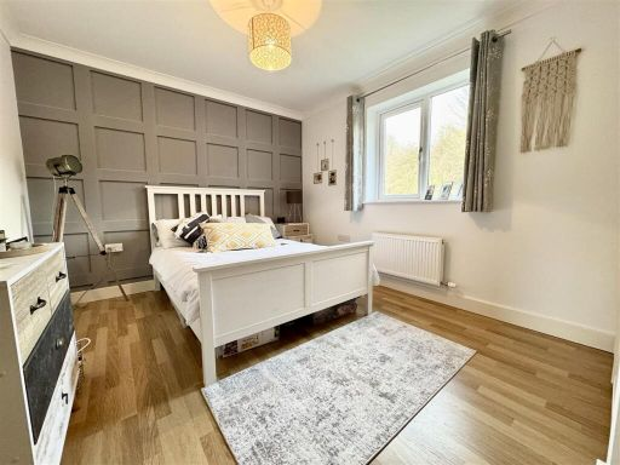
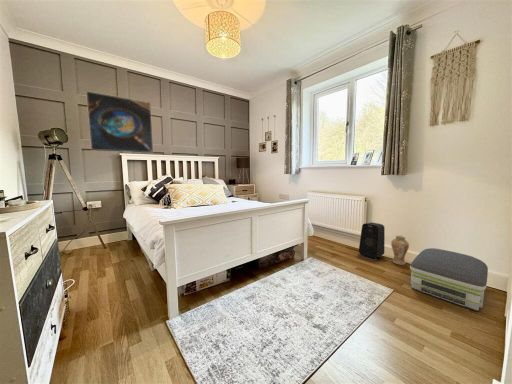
+ vase [390,234,410,266]
+ speaker [358,221,386,261]
+ air purifier [409,247,489,312]
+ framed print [85,90,154,154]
